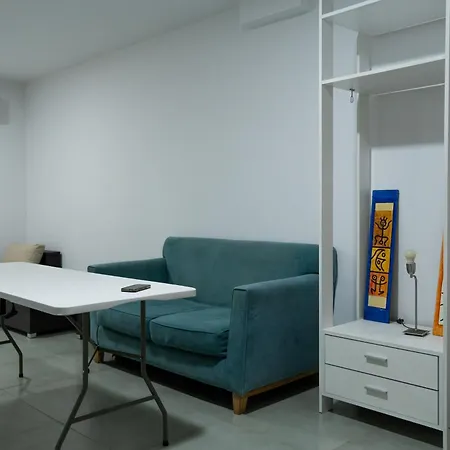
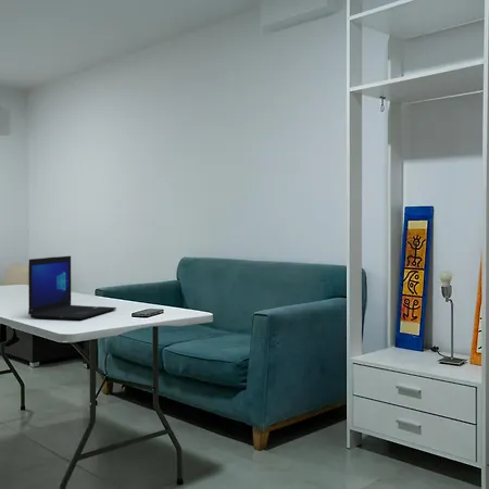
+ laptop [27,255,117,321]
